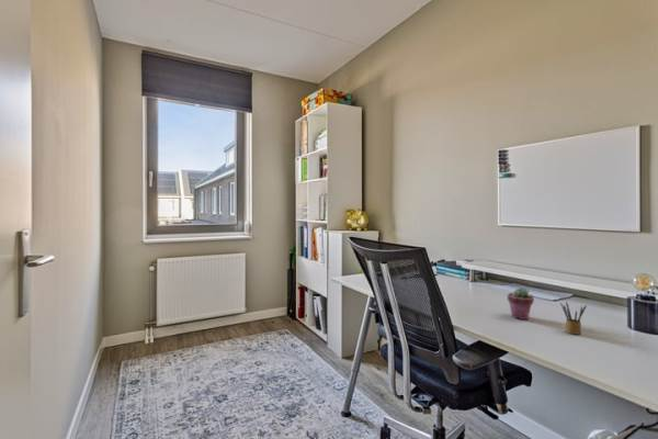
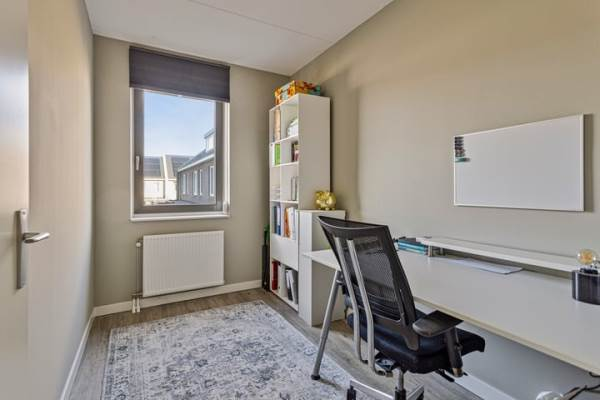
- potted succulent [507,285,535,320]
- pencil box [559,301,588,336]
